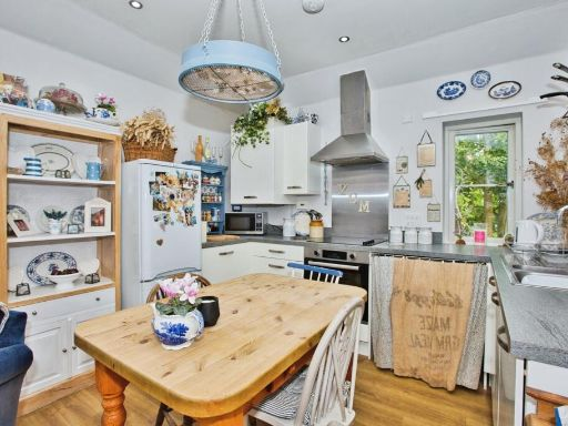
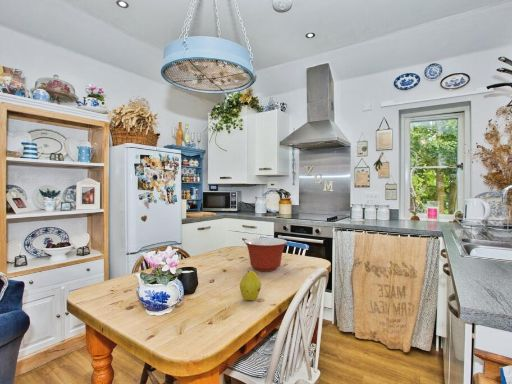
+ mixing bowl [243,236,288,273]
+ fruit [239,270,262,301]
